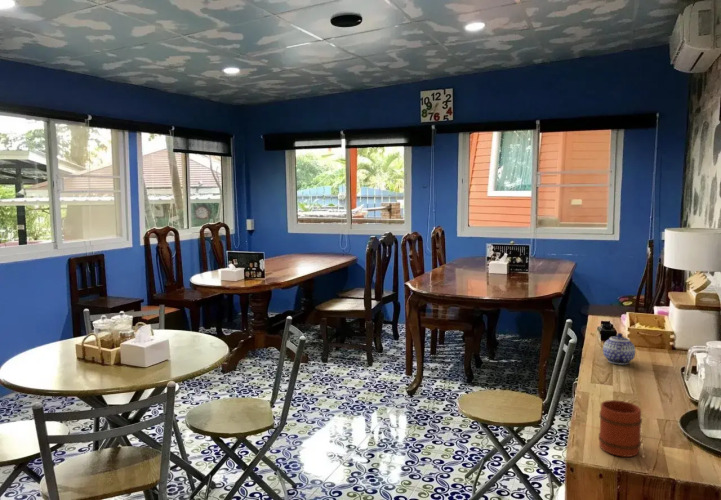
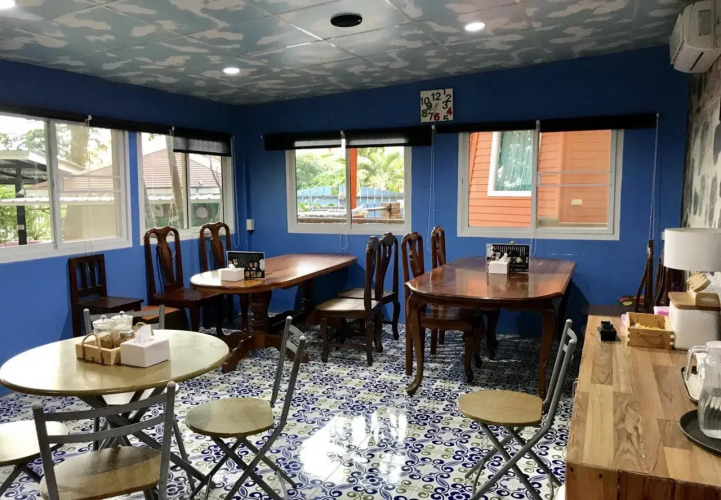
- mug [598,399,643,458]
- teapot [602,332,636,366]
